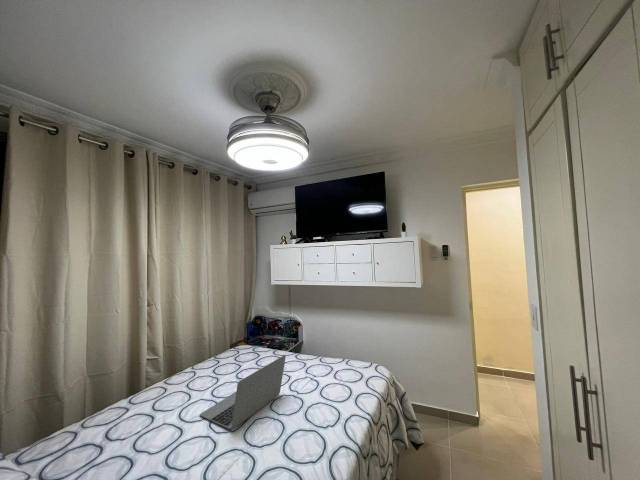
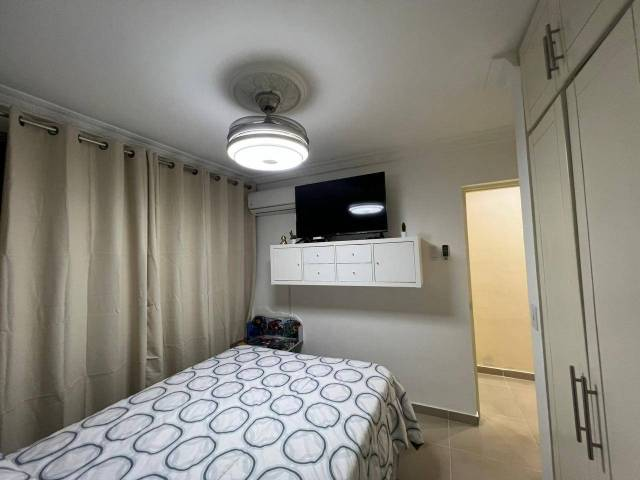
- laptop [199,354,287,431]
